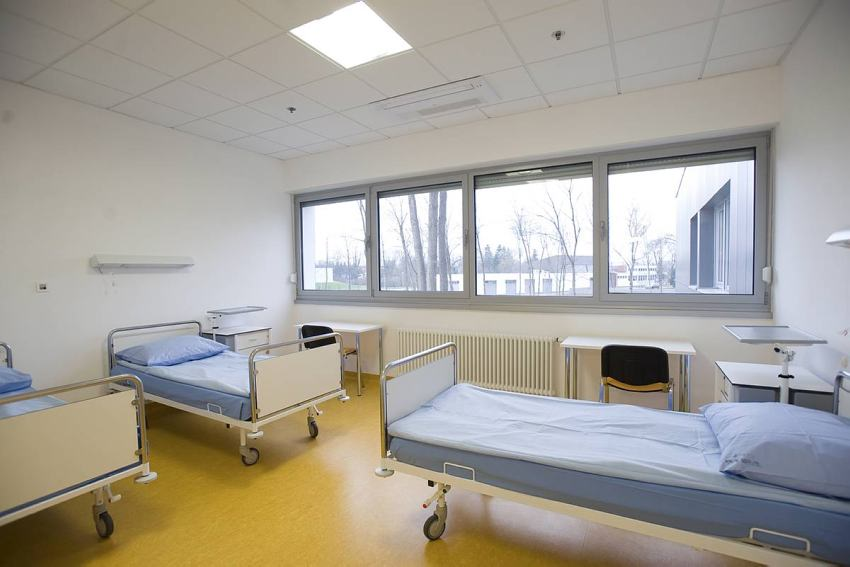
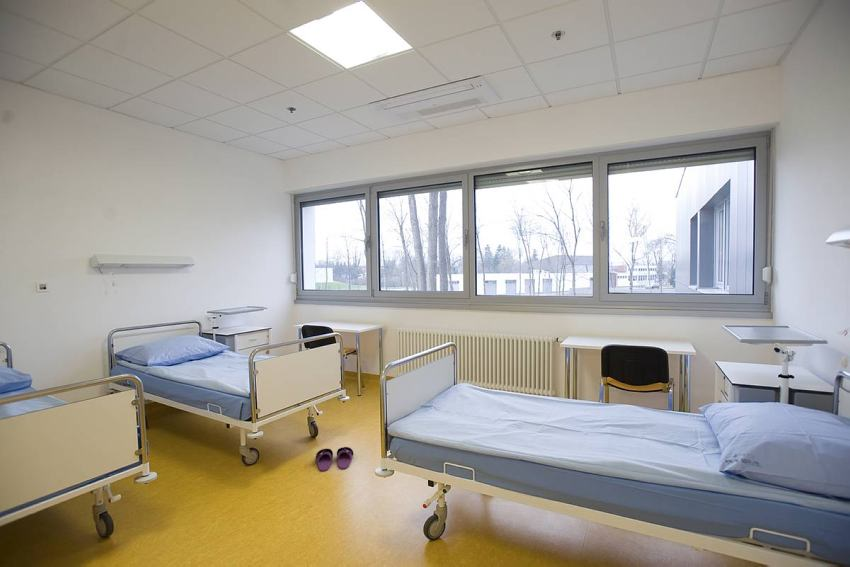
+ slippers [315,446,355,472]
